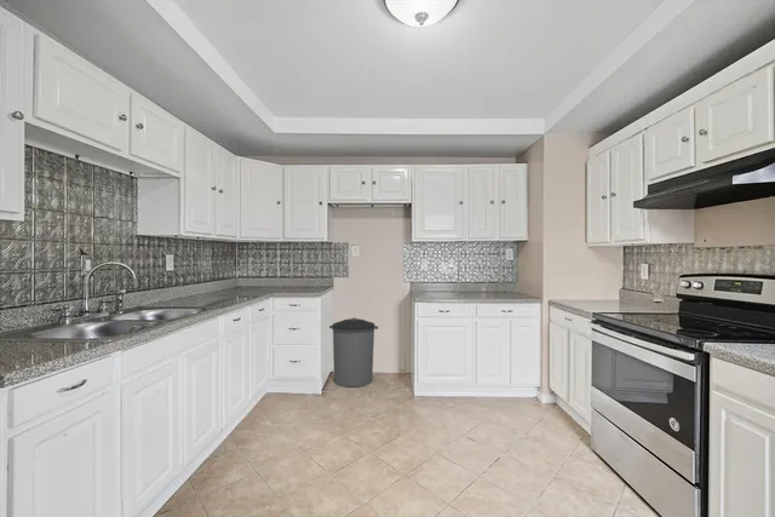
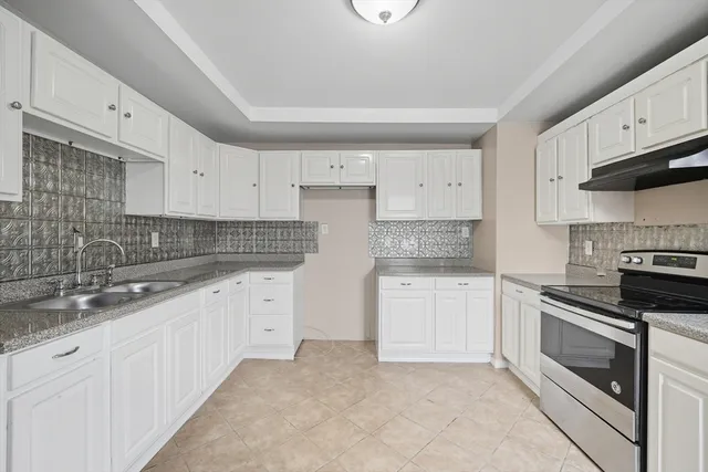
- trash can [328,317,379,387]
